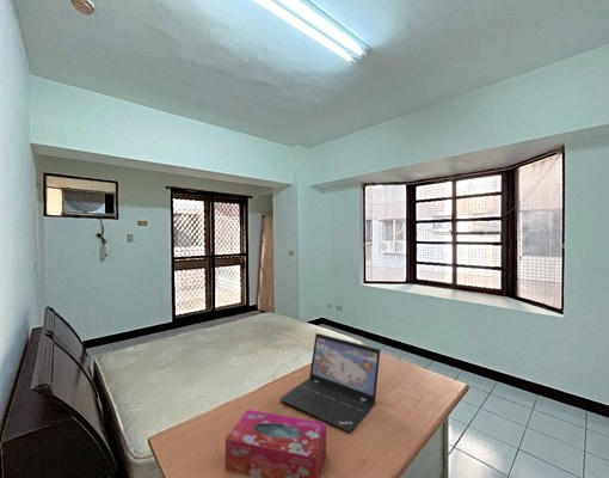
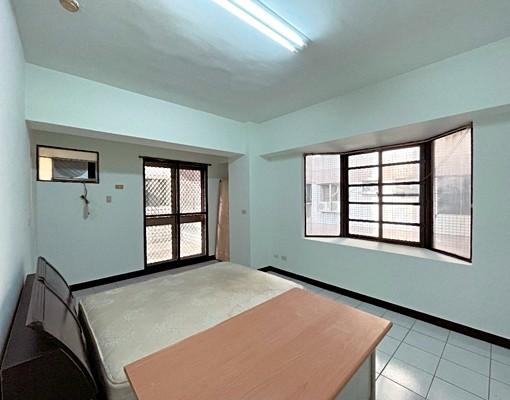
- laptop [278,332,381,434]
- tissue box [224,409,327,478]
